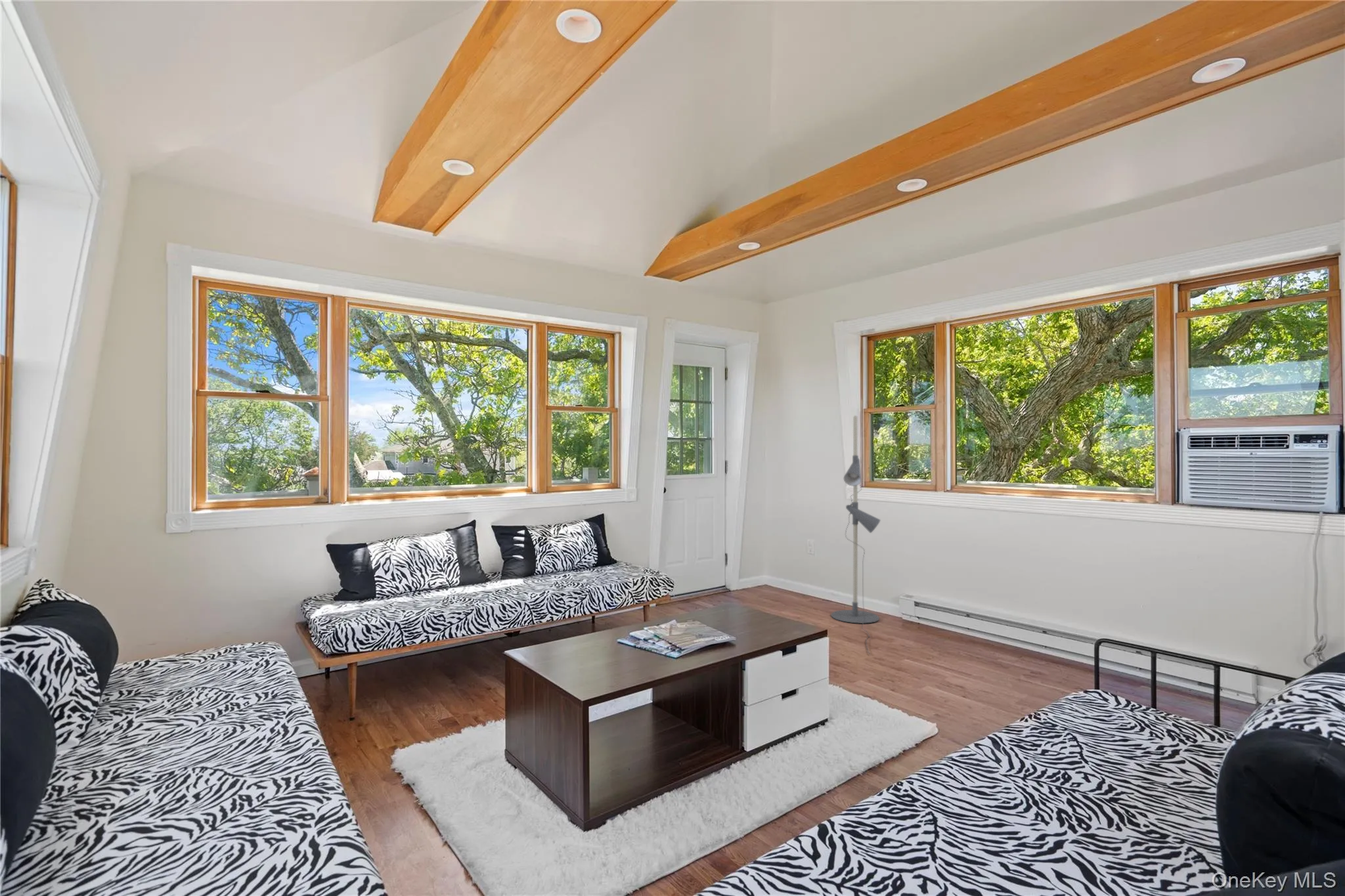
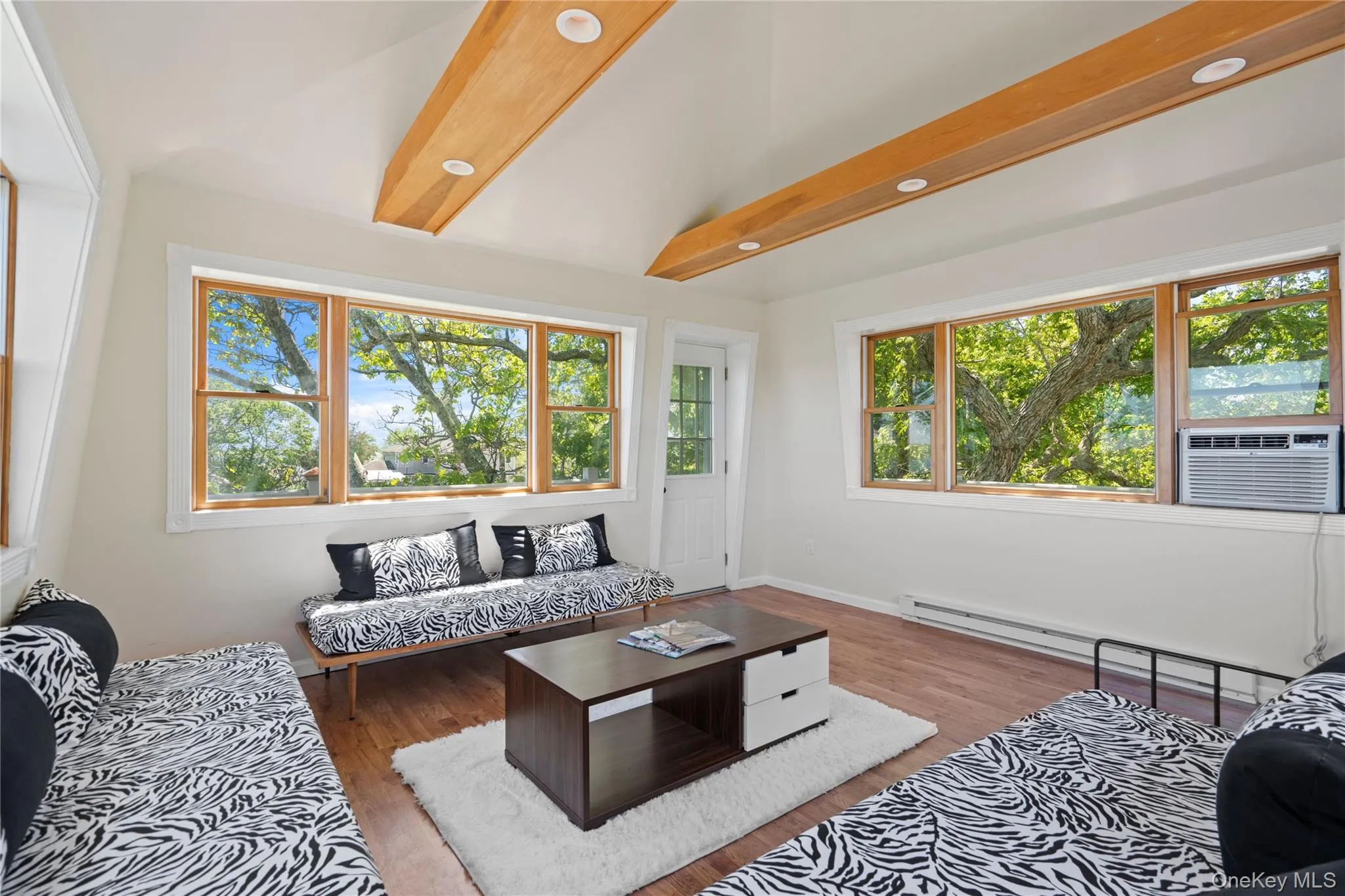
- floor lamp [831,415,881,655]
